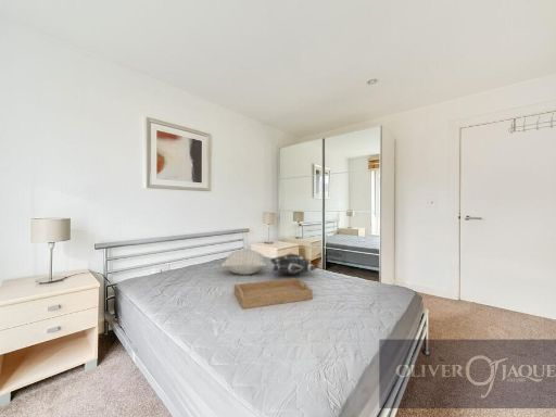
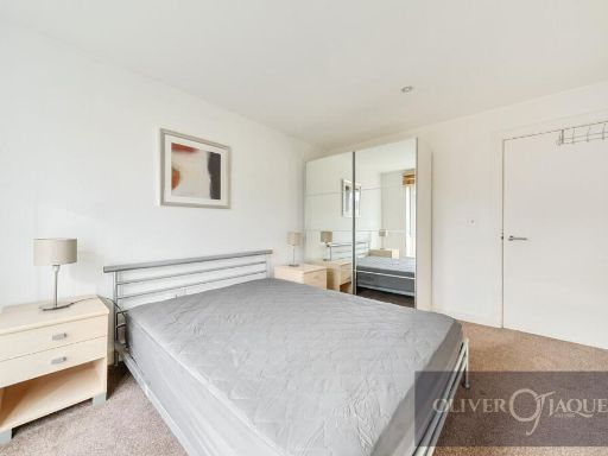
- decorative pillow [269,253,318,276]
- serving tray [233,277,314,309]
- pillow [220,249,267,276]
